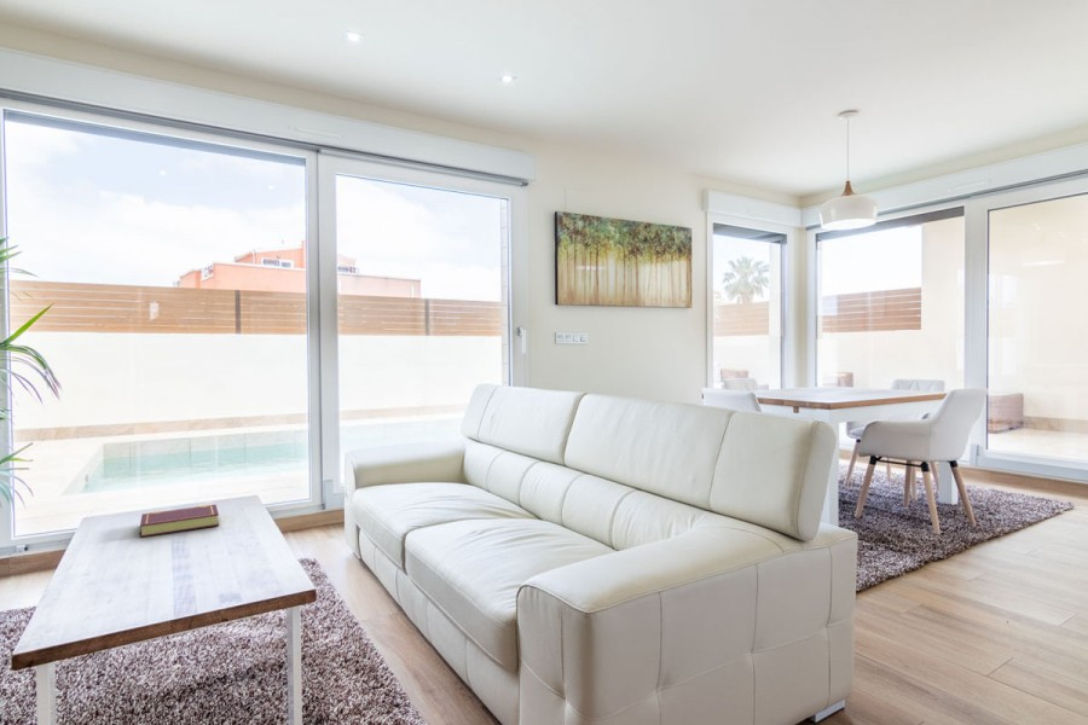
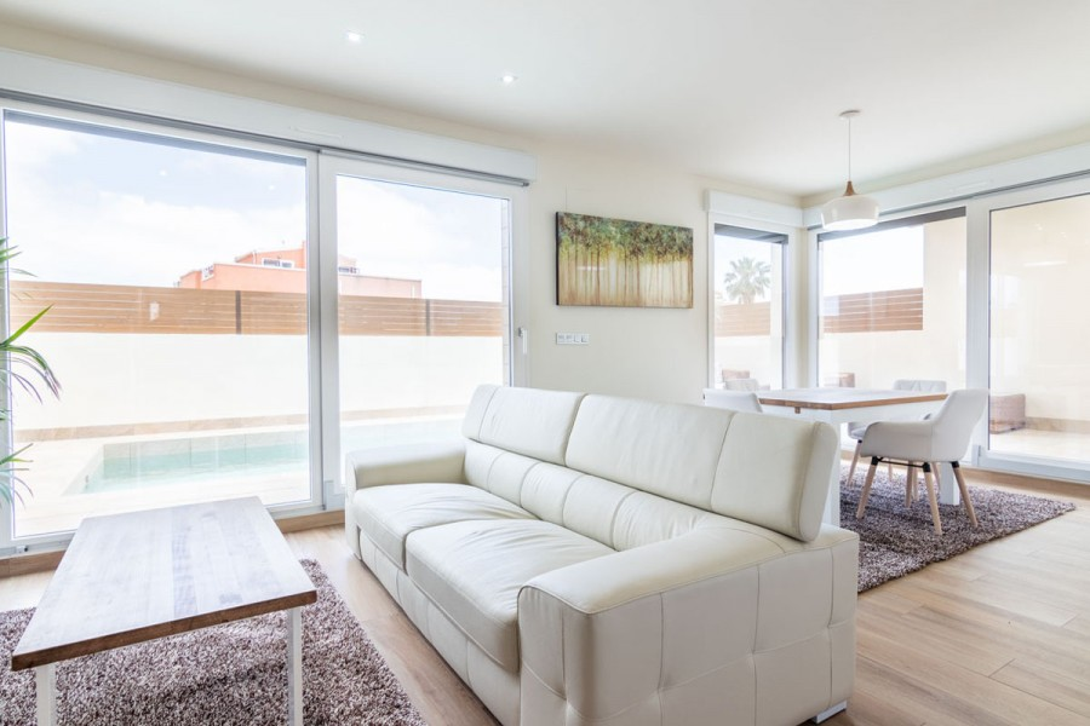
- book [138,503,220,539]
